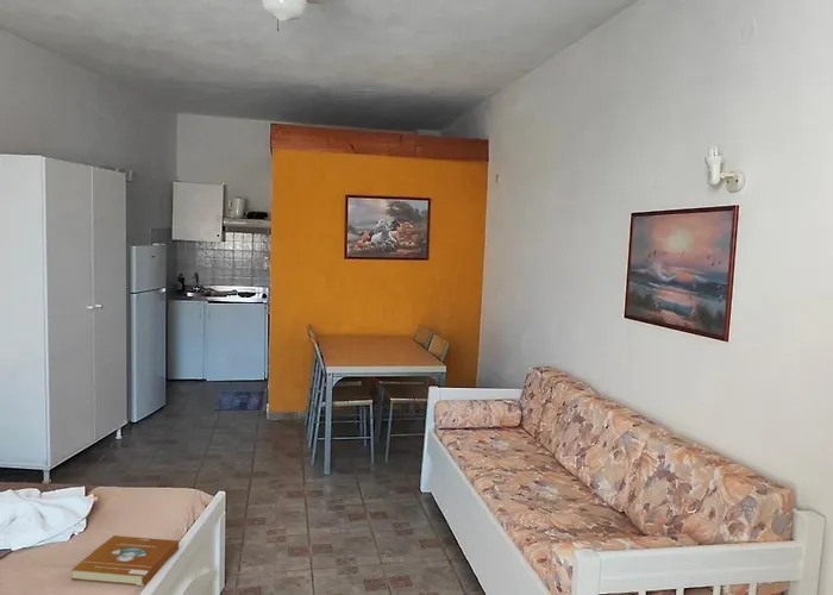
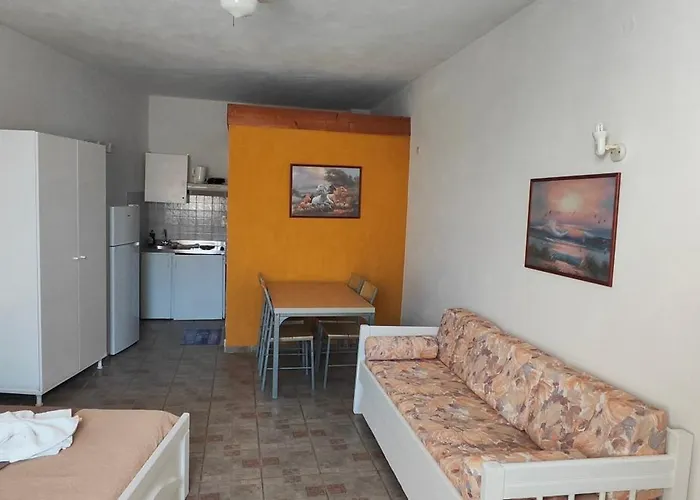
- book [70,534,180,587]
